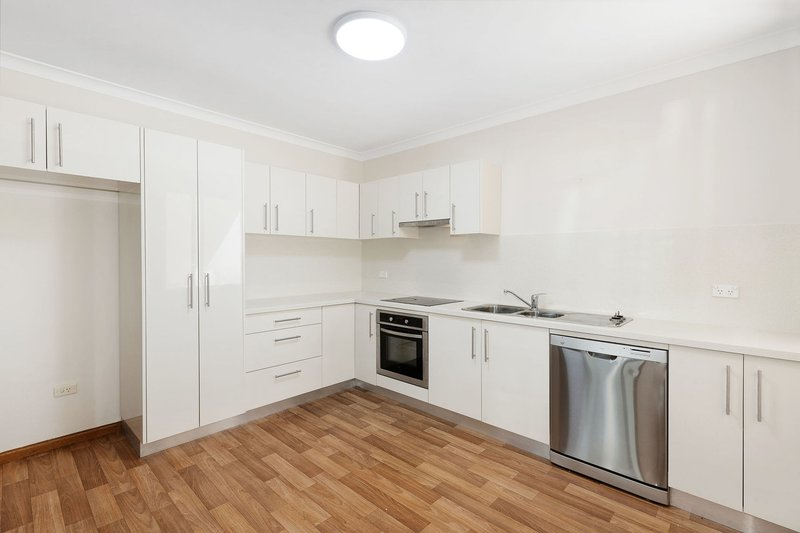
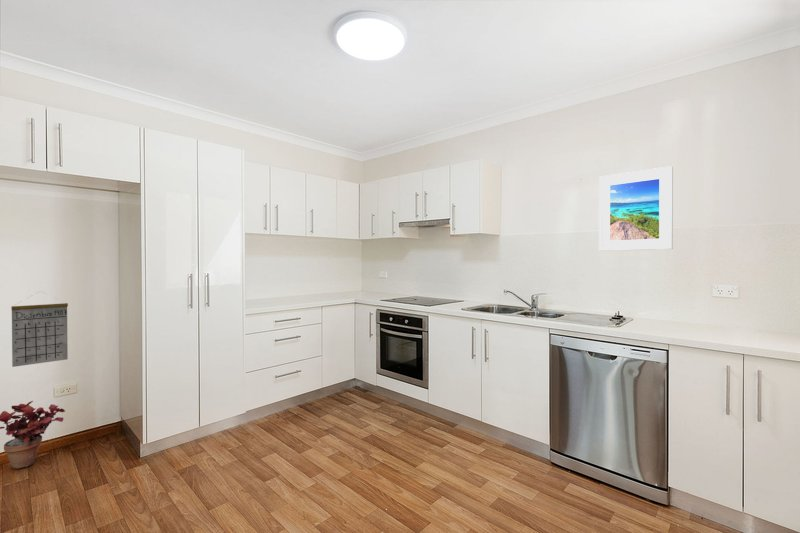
+ potted plant [0,400,66,470]
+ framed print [598,165,674,252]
+ calendar [10,290,69,368]
